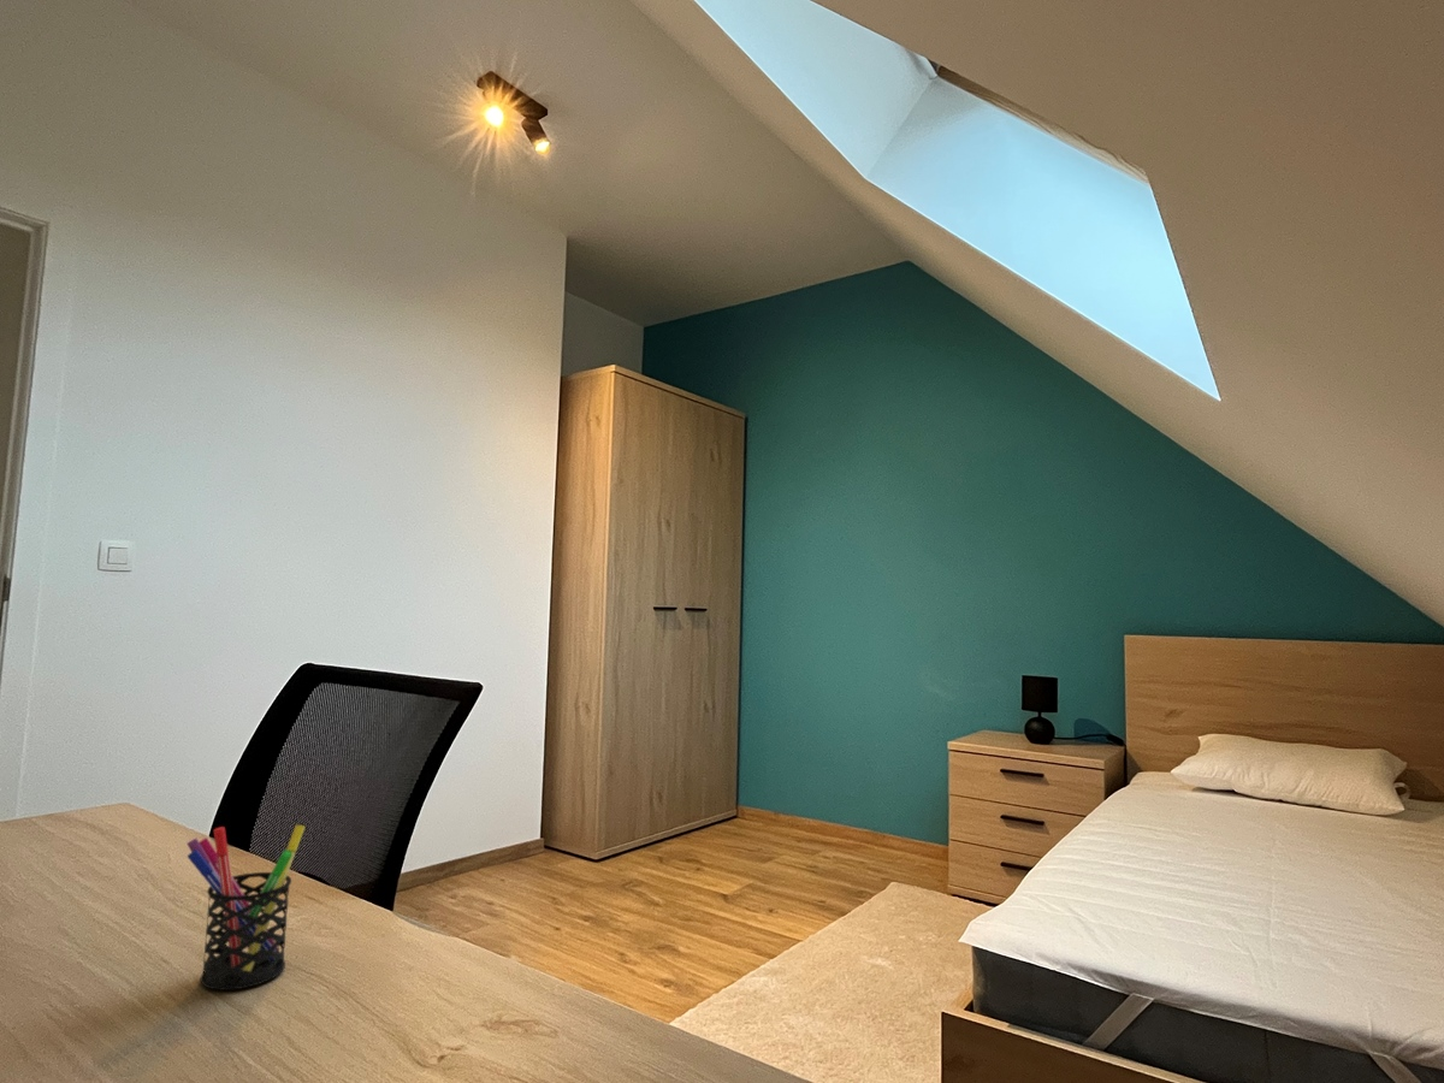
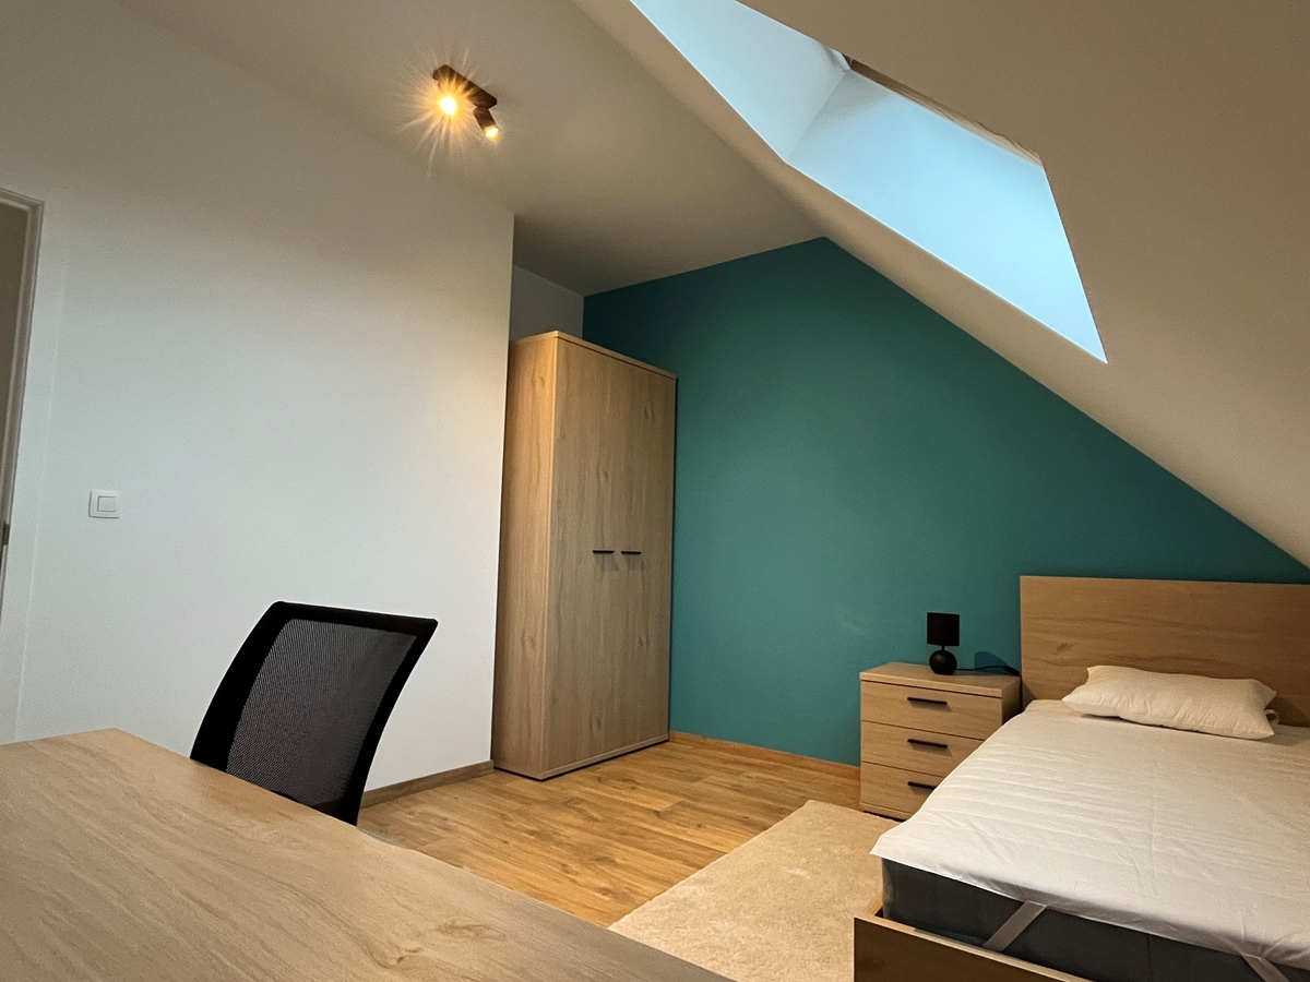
- pen holder [185,824,306,992]
